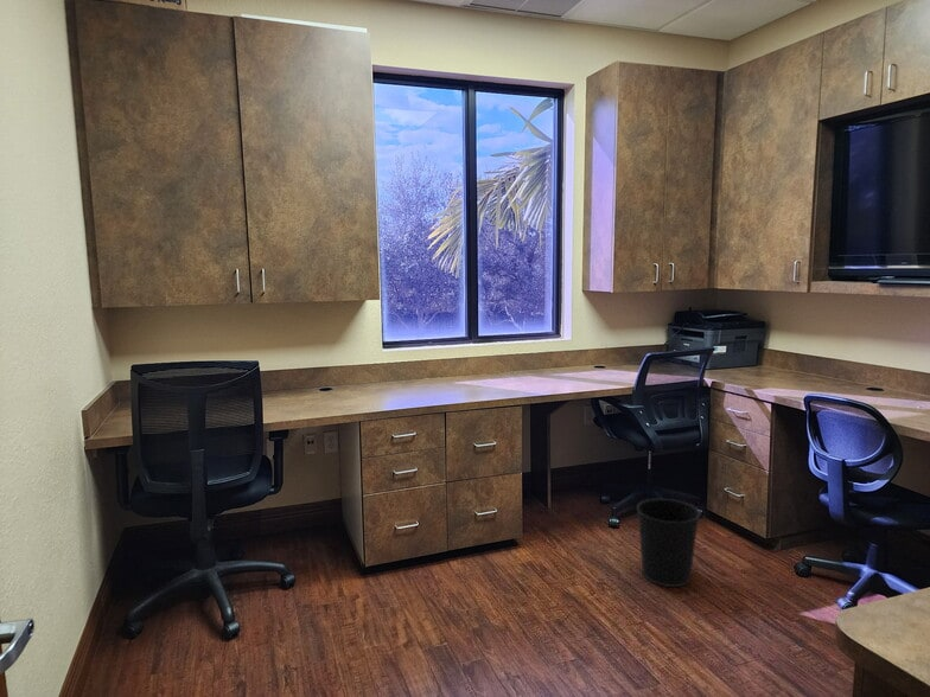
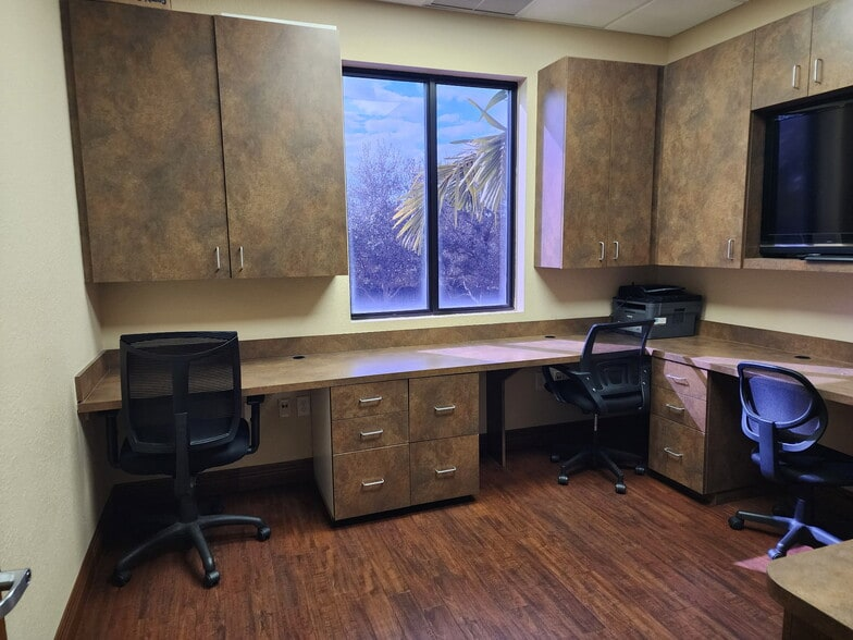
- wastebasket [636,498,701,588]
